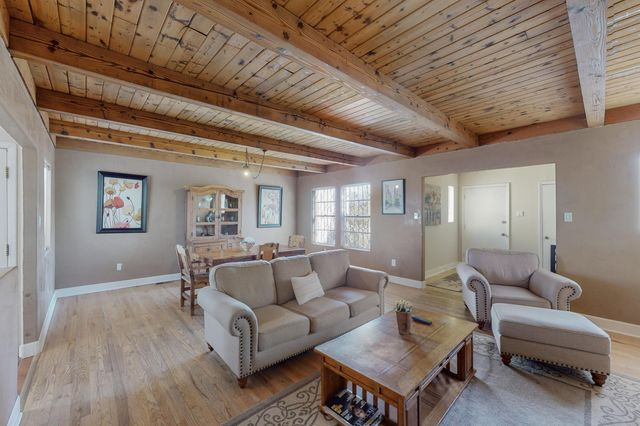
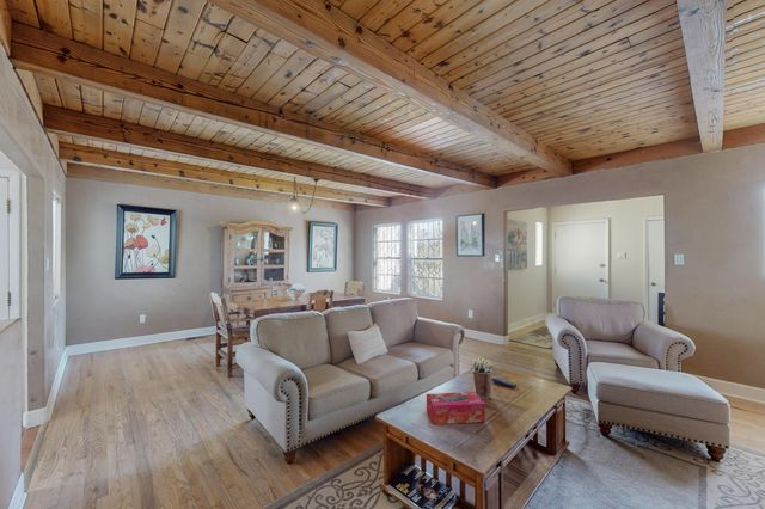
+ tissue box [426,391,486,425]
